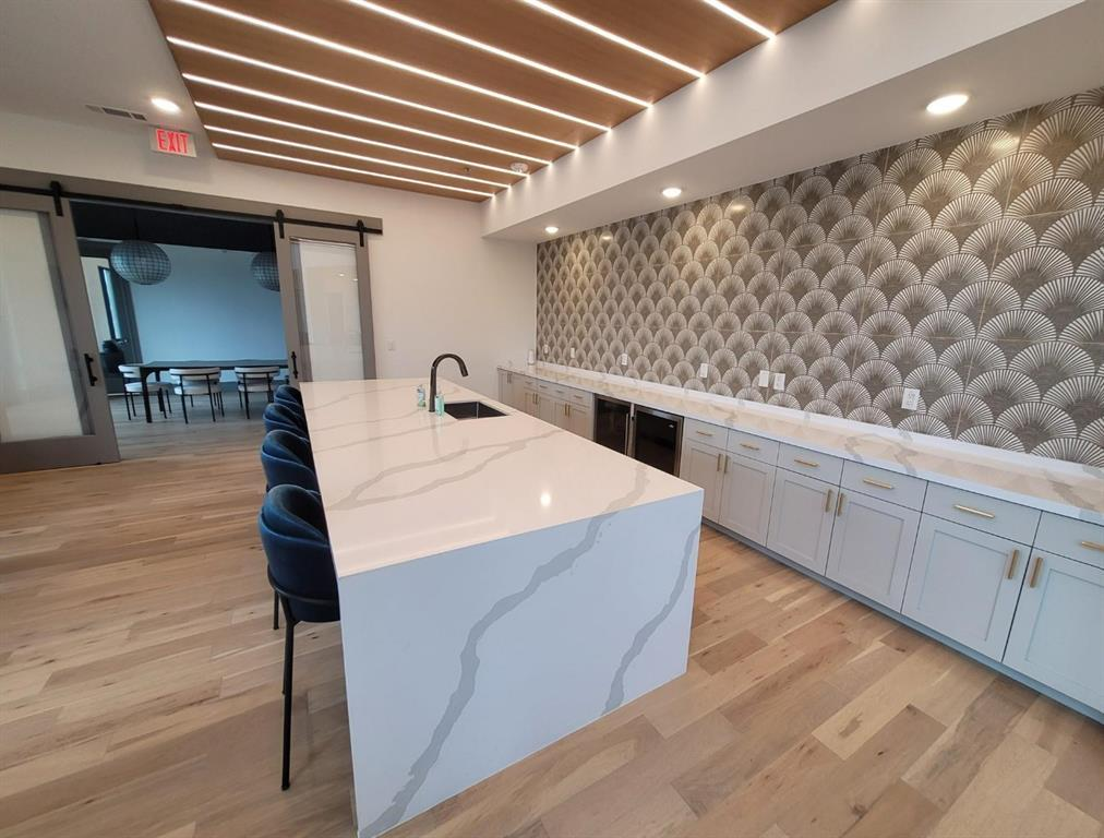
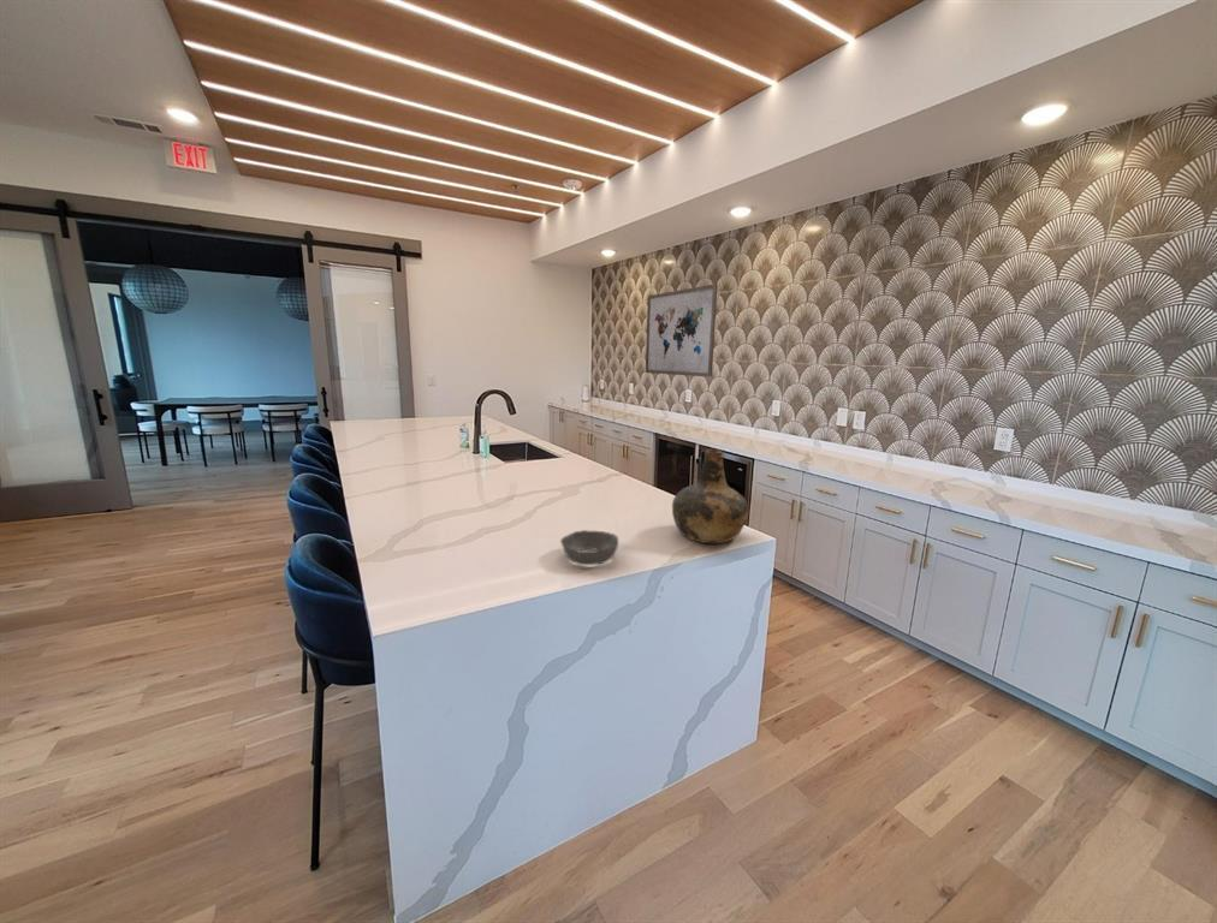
+ bowl [559,529,619,566]
+ bottle [671,448,749,544]
+ wall art [645,282,719,379]
